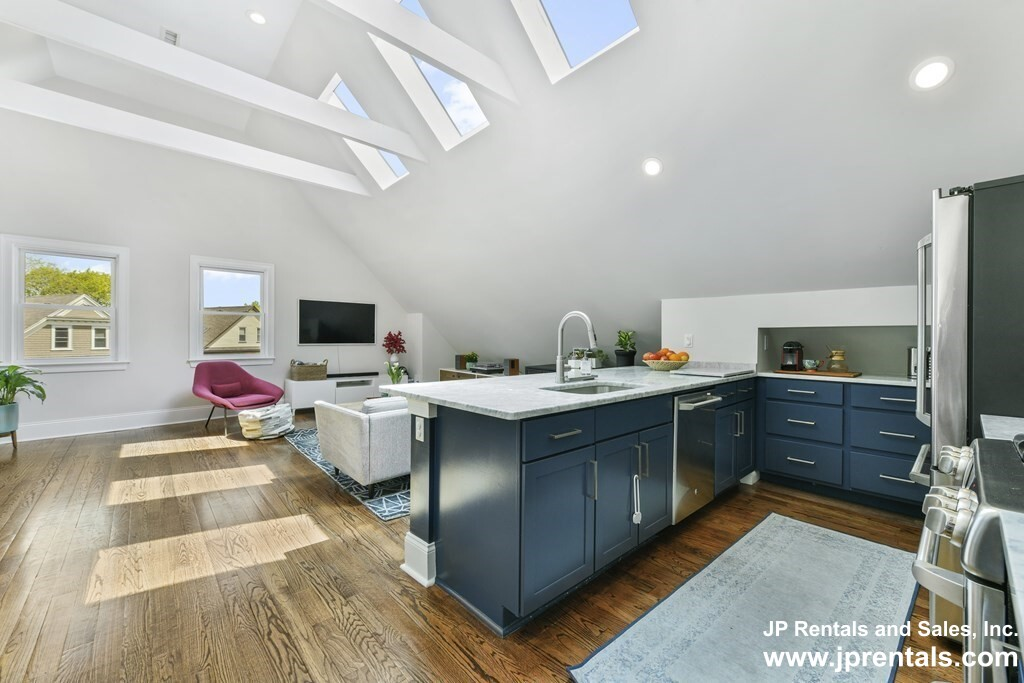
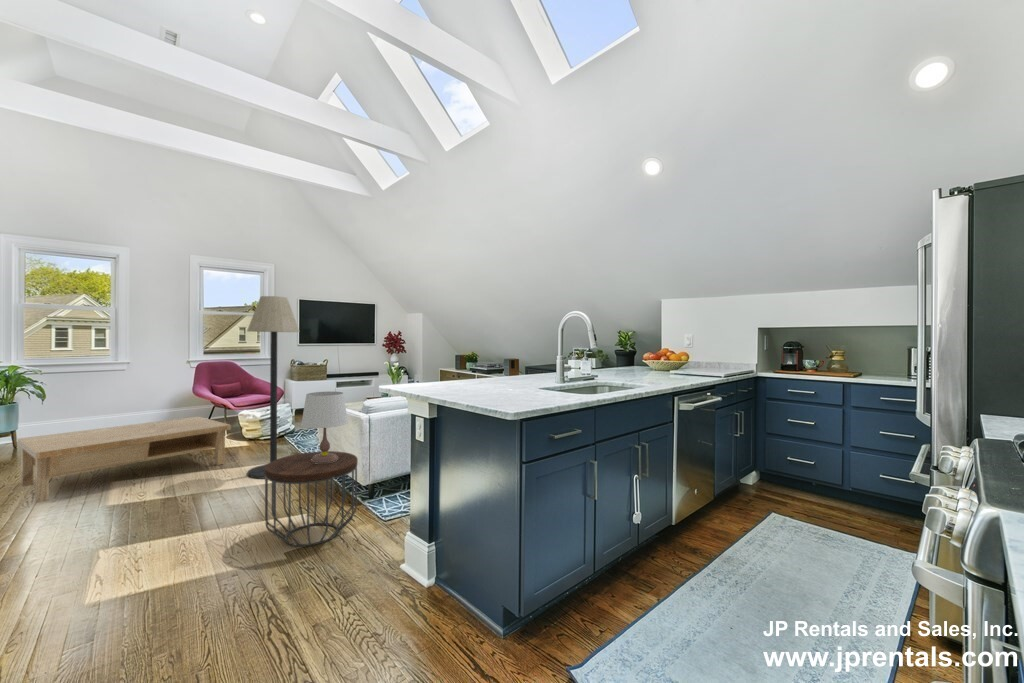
+ table lamp [300,391,349,463]
+ floor lamp [246,295,300,479]
+ side table [264,450,359,547]
+ coffee table [16,415,232,503]
